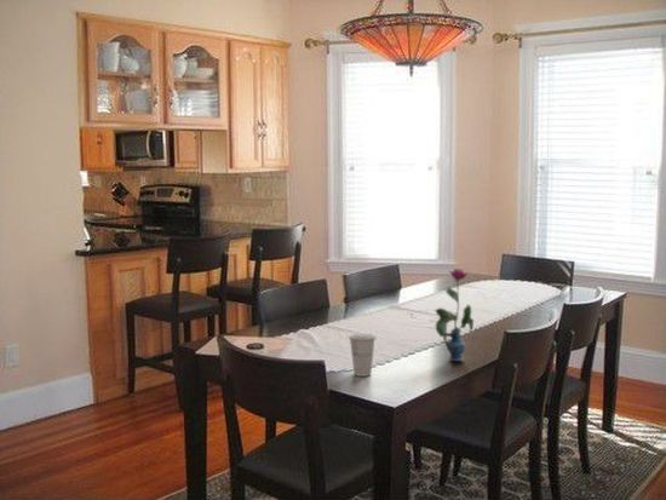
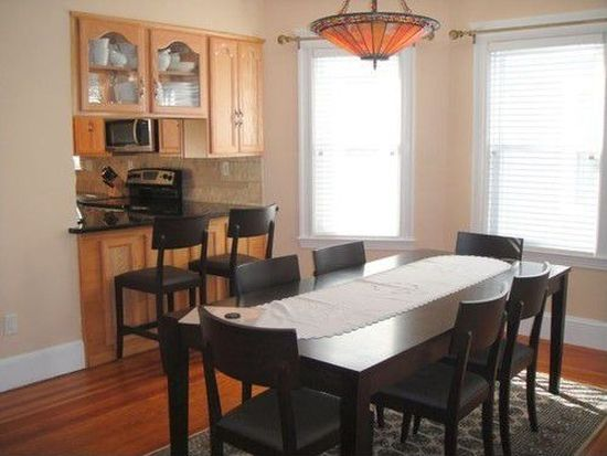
- vase [435,268,475,362]
- cup [348,333,377,378]
